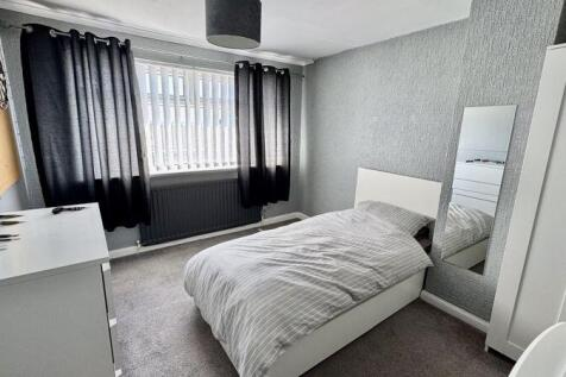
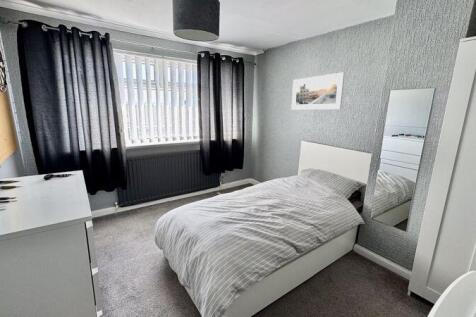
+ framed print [290,71,346,111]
